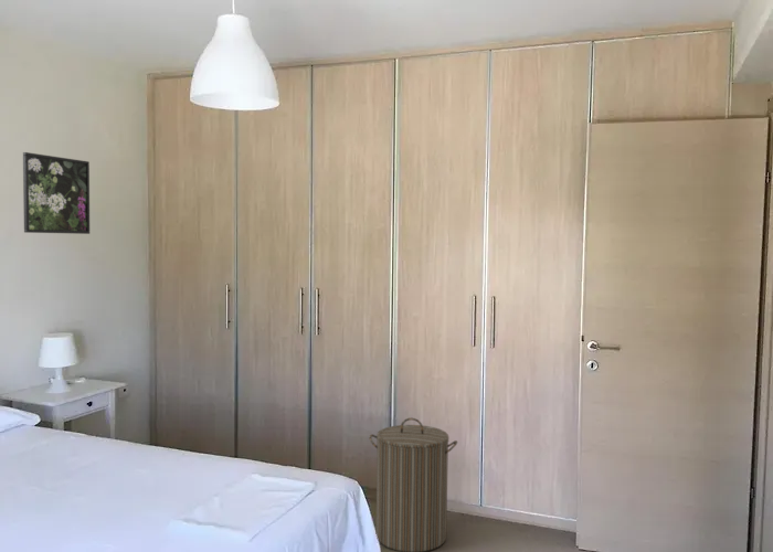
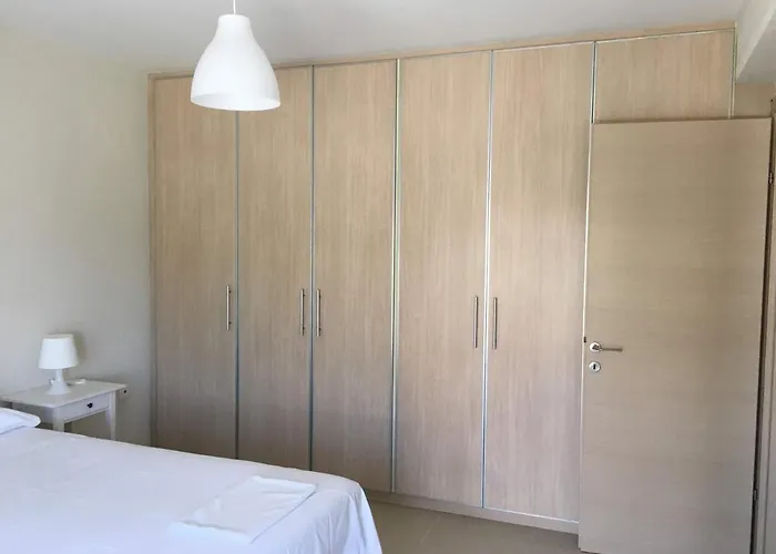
- laundry hamper [368,417,458,552]
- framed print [22,151,91,235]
